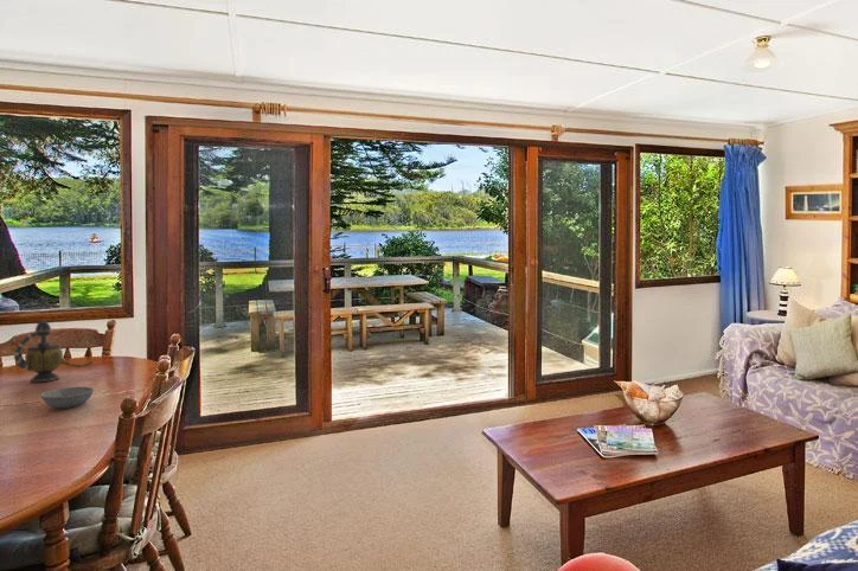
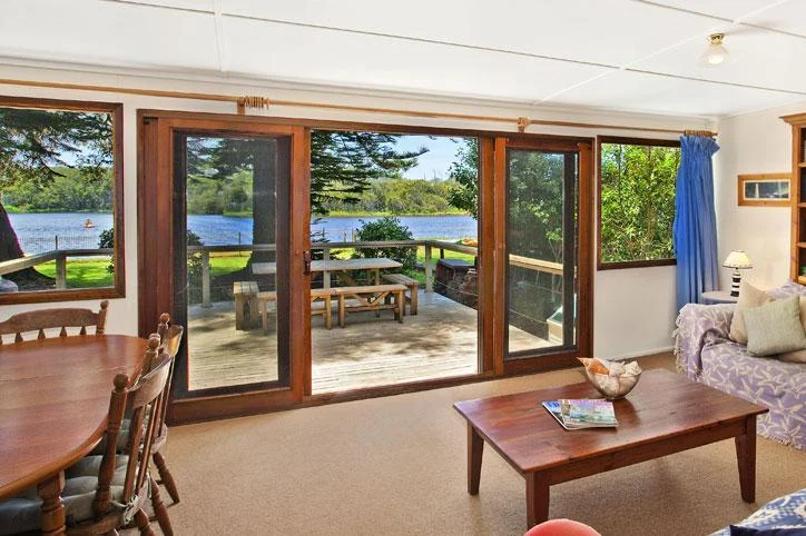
- teapot [13,319,94,383]
- bowl [39,386,95,410]
